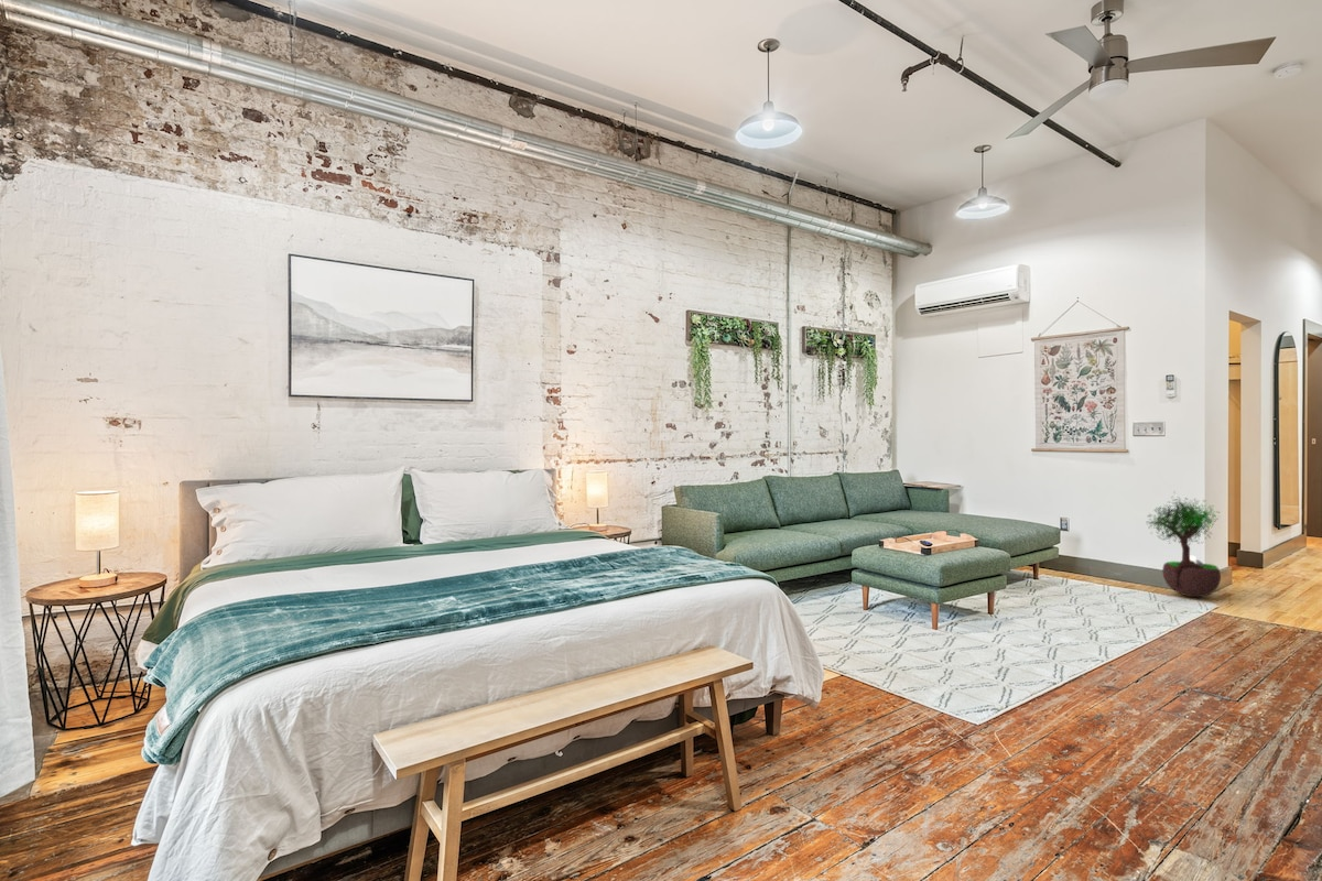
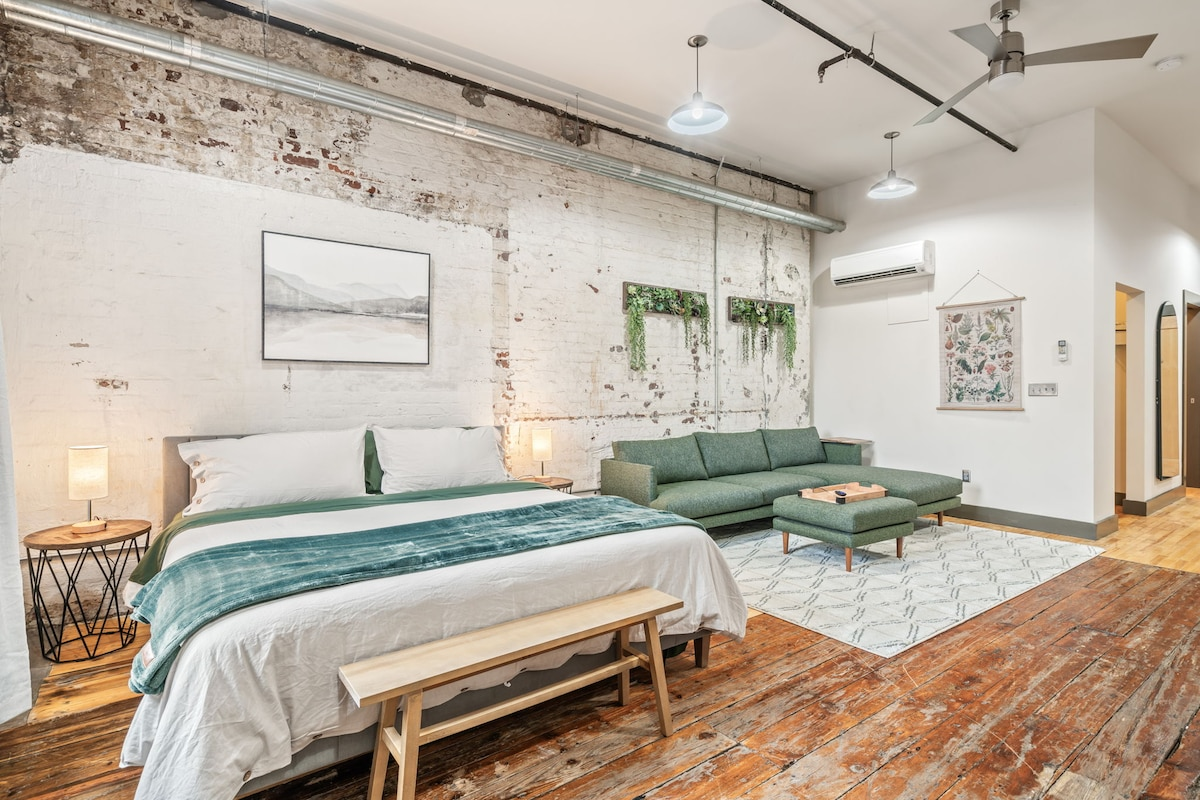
- potted tree [1145,490,1222,598]
